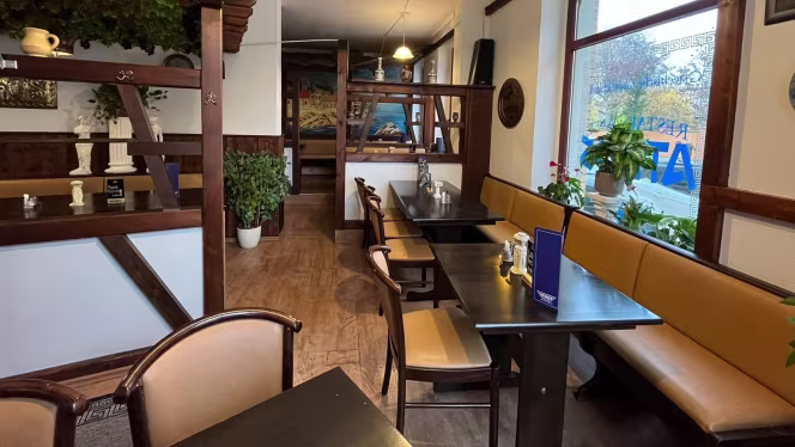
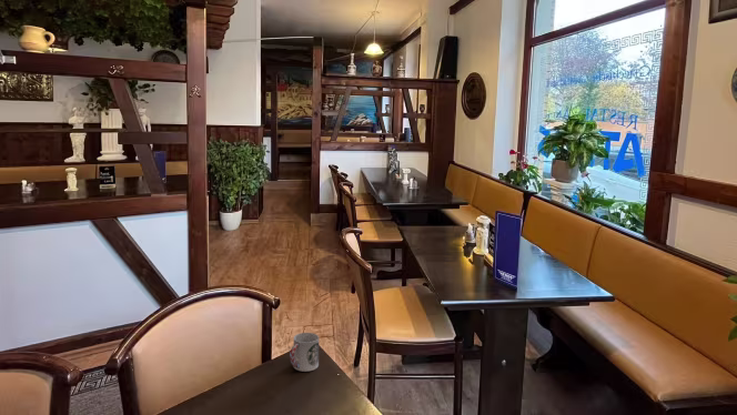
+ cup [289,332,320,373]
